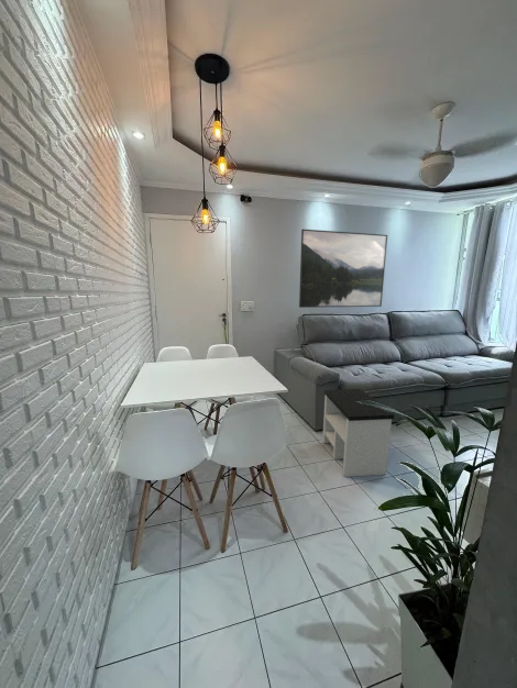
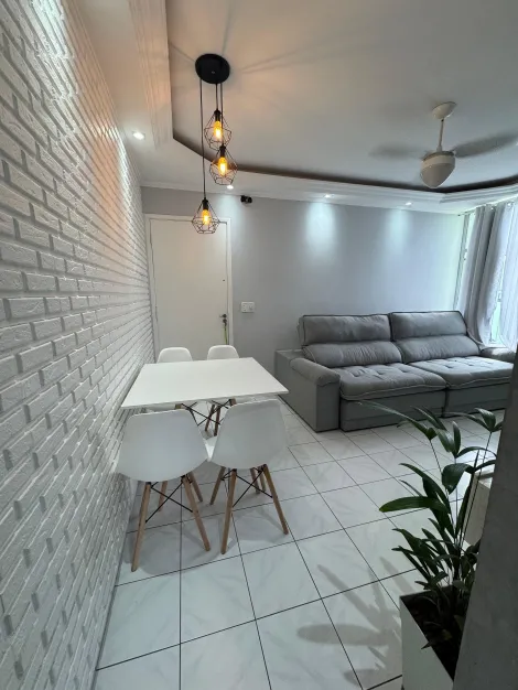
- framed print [298,229,388,309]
- side table [321,388,395,478]
